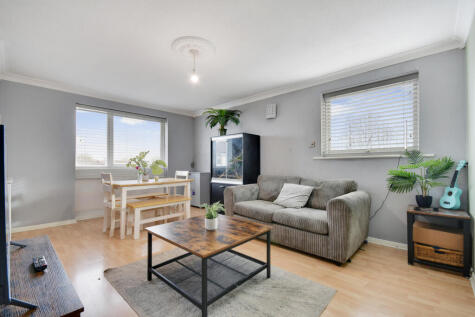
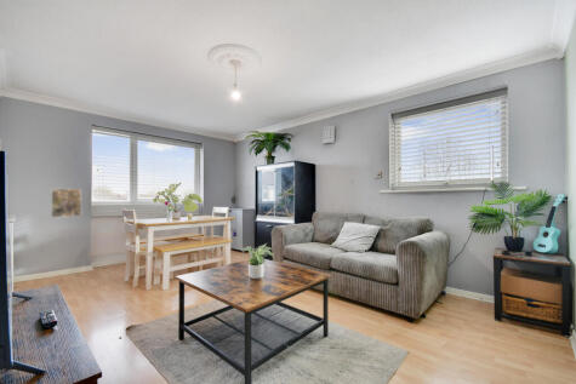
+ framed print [50,188,82,219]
